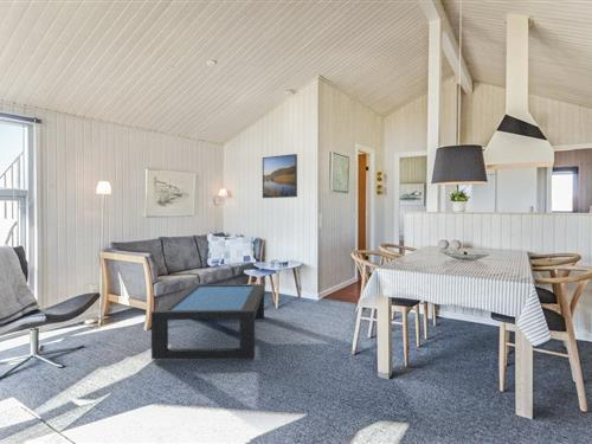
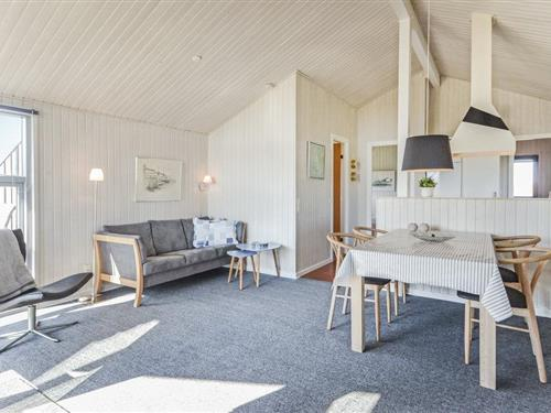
- coffee table [150,283,265,360]
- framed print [262,153,298,199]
